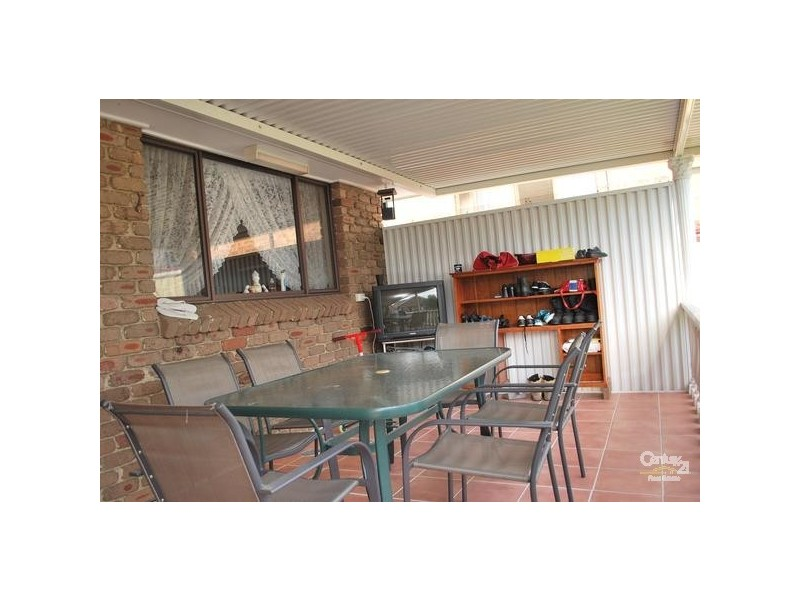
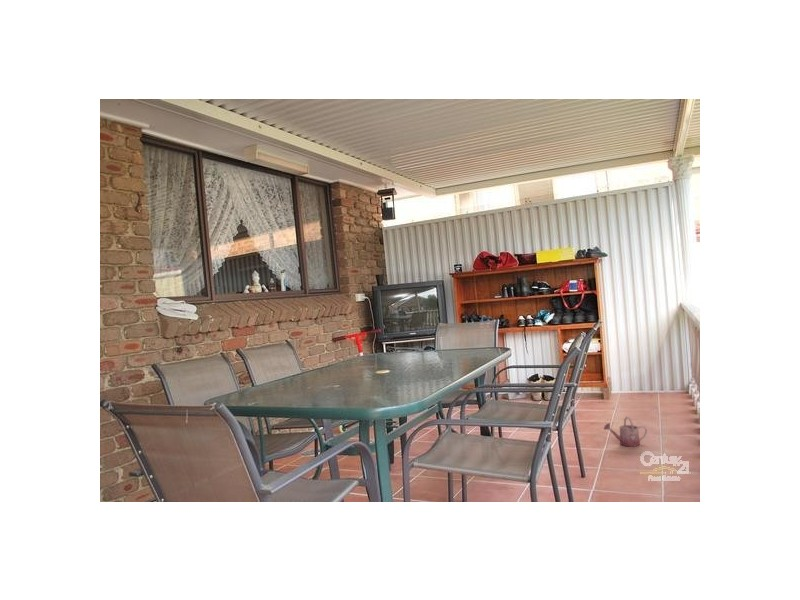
+ watering can [603,416,648,447]
